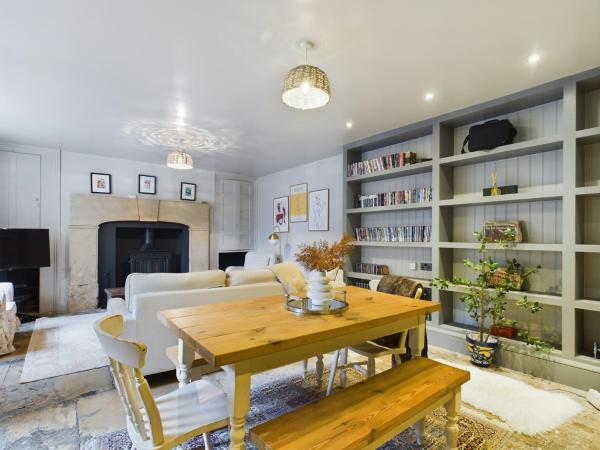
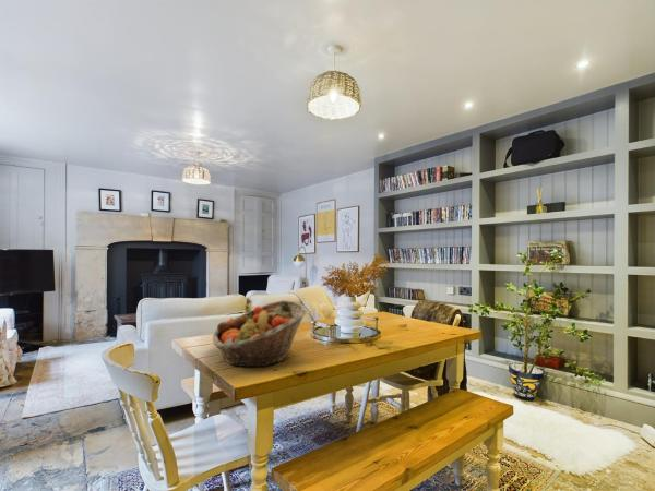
+ fruit basket [212,299,308,368]
